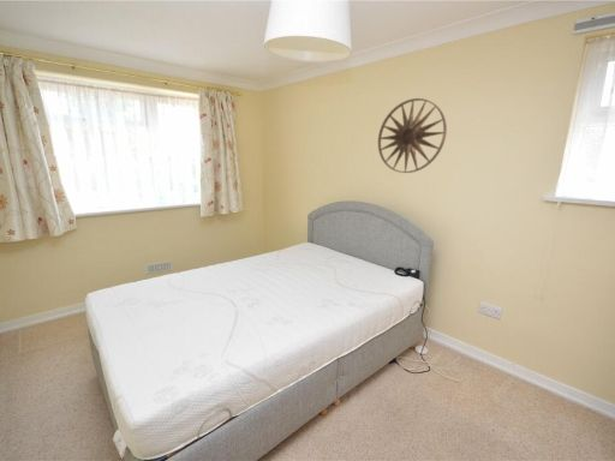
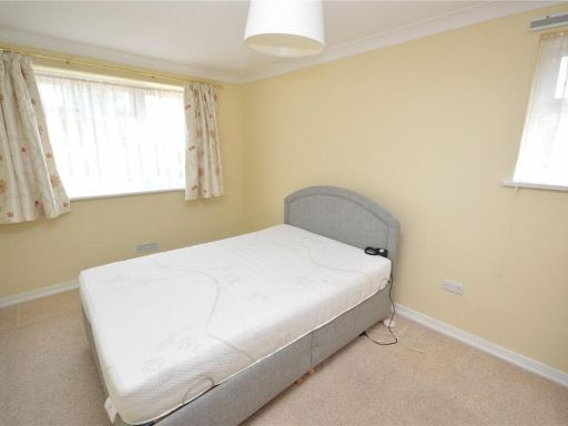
- wall art [377,97,448,174]
